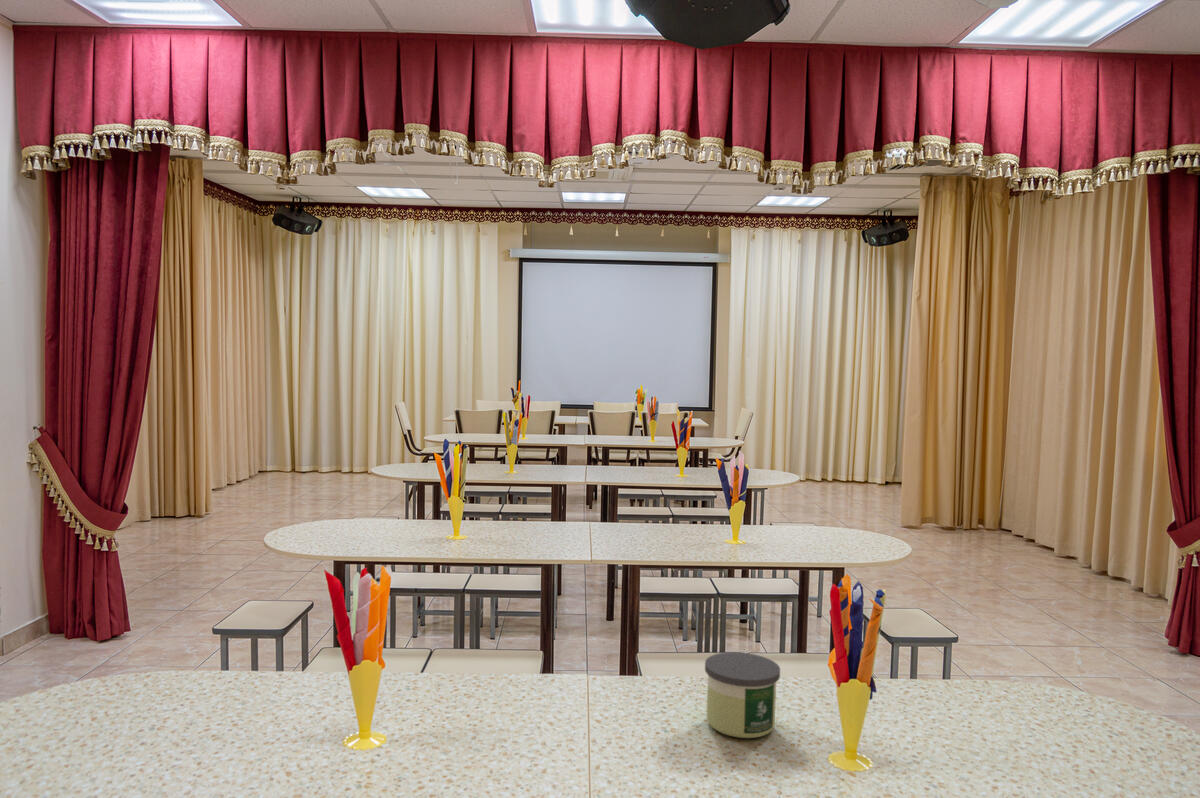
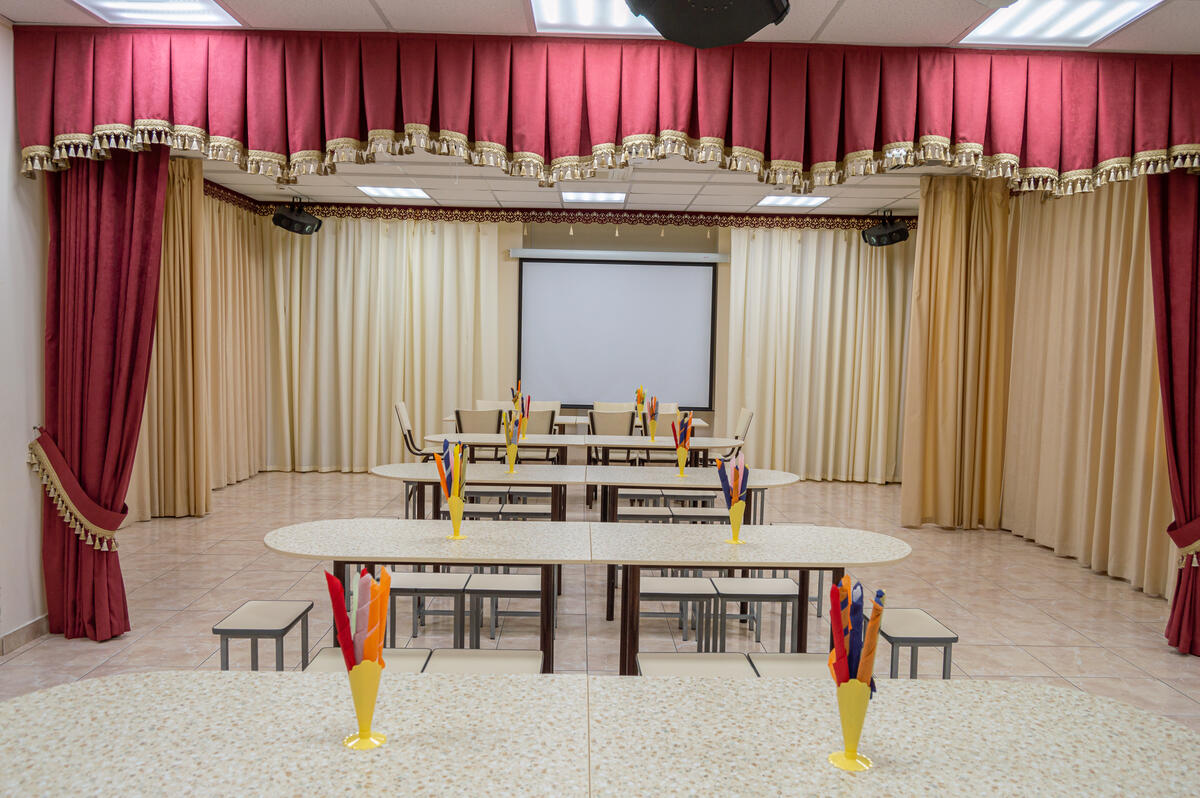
- candle [704,651,781,739]
